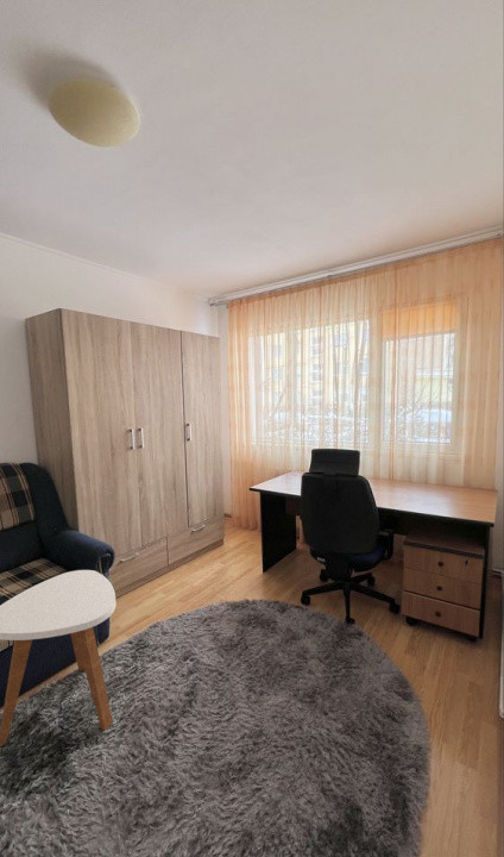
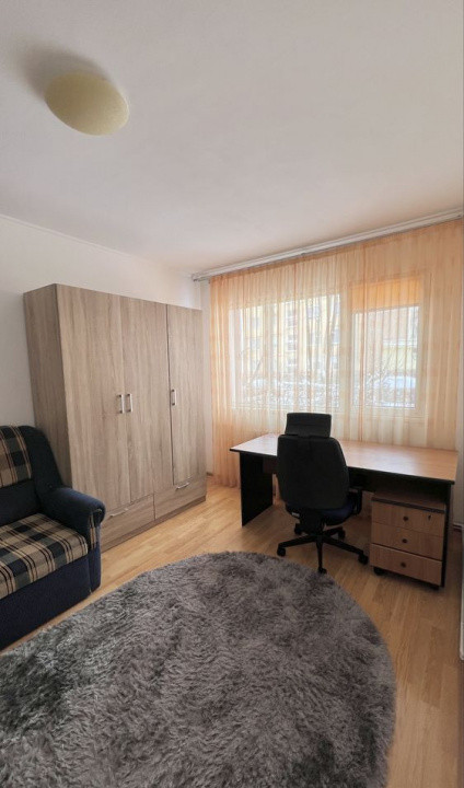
- side table [0,569,116,746]
